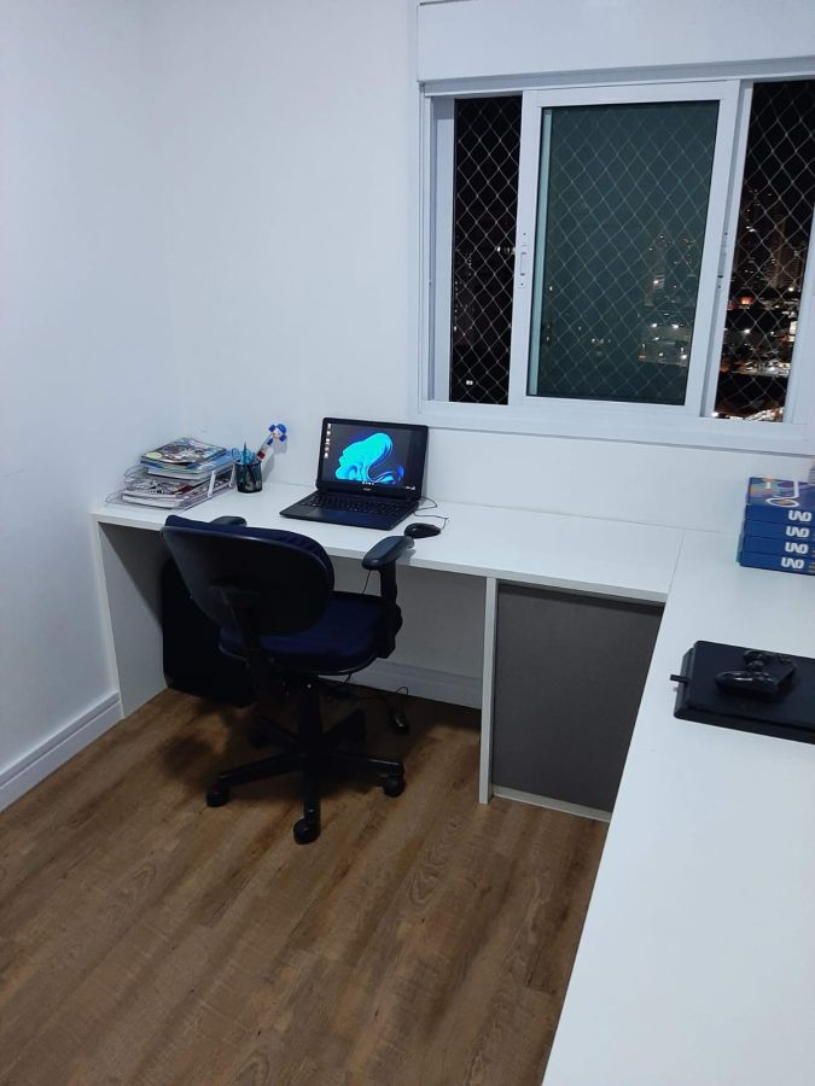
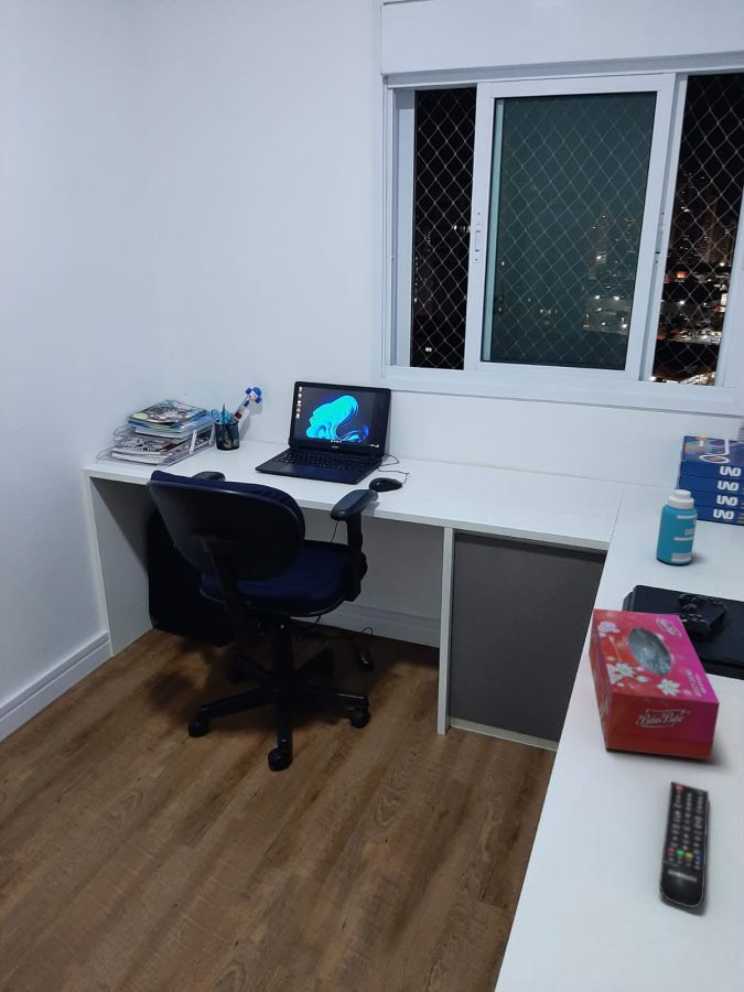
+ remote control [658,780,710,908]
+ bottle [655,488,699,565]
+ tissue box [587,607,721,761]
